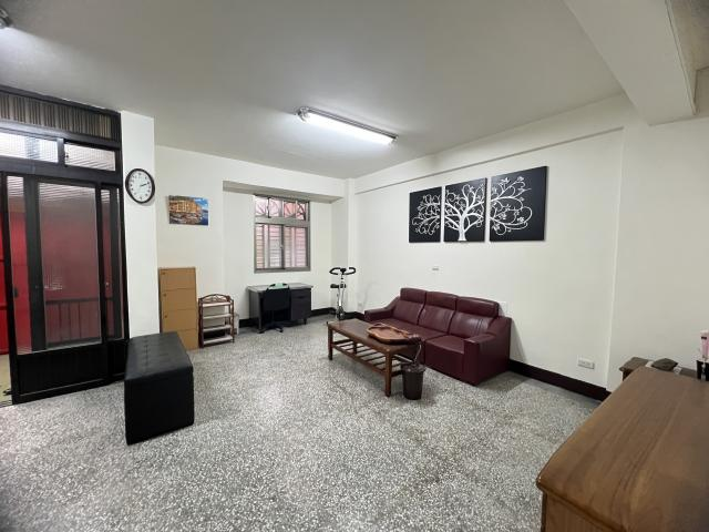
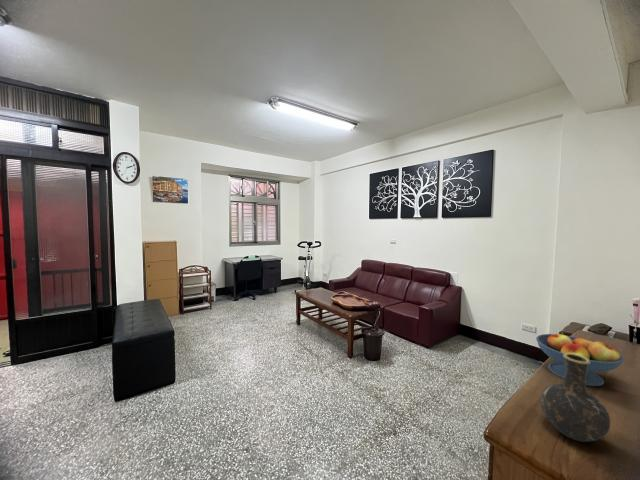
+ vase [539,353,611,443]
+ fruit bowl [535,332,625,387]
